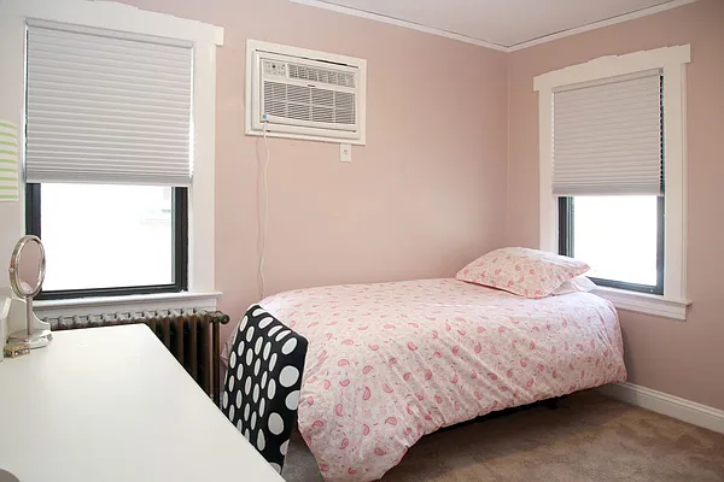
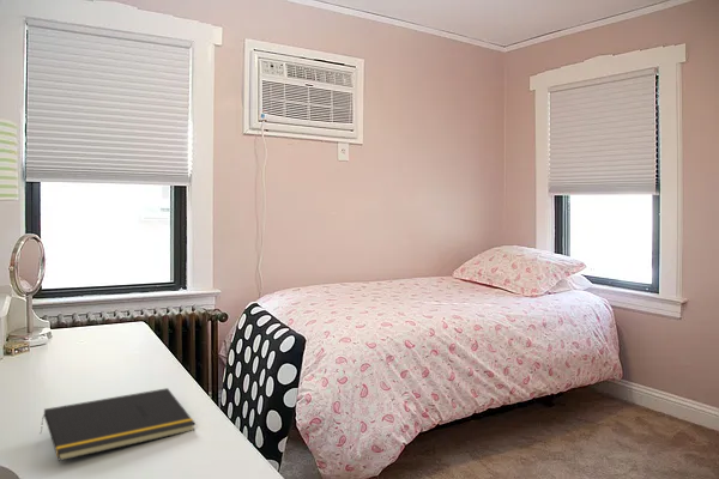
+ notepad [38,387,197,462]
